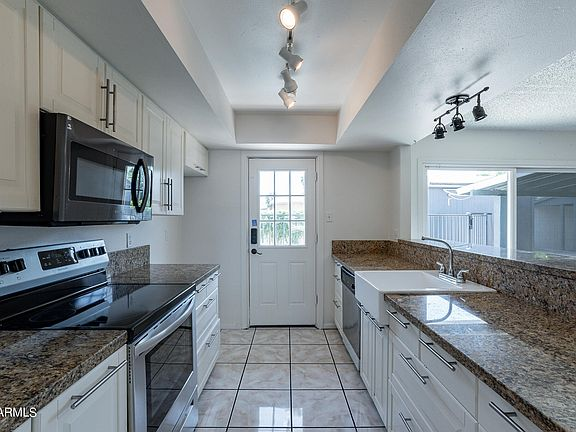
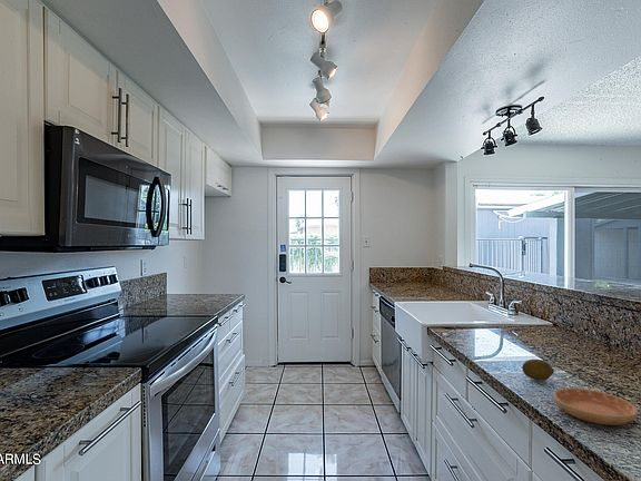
+ fruit [521,359,555,382]
+ saucer [553,387,639,426]
